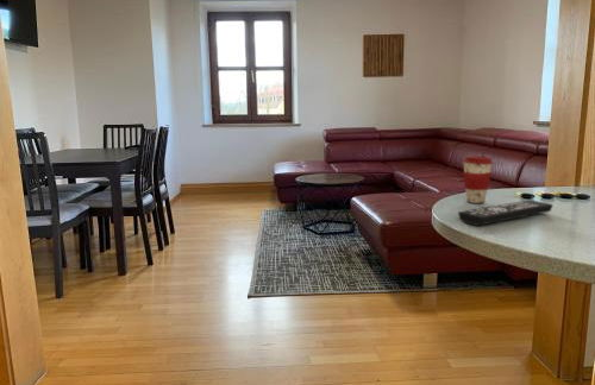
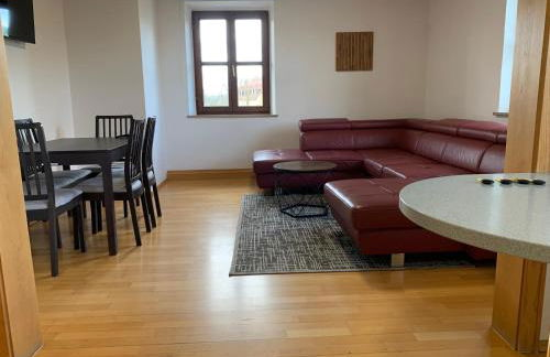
- remote control [457,200,553,227]
- coffee cup [462,154,494,204]
